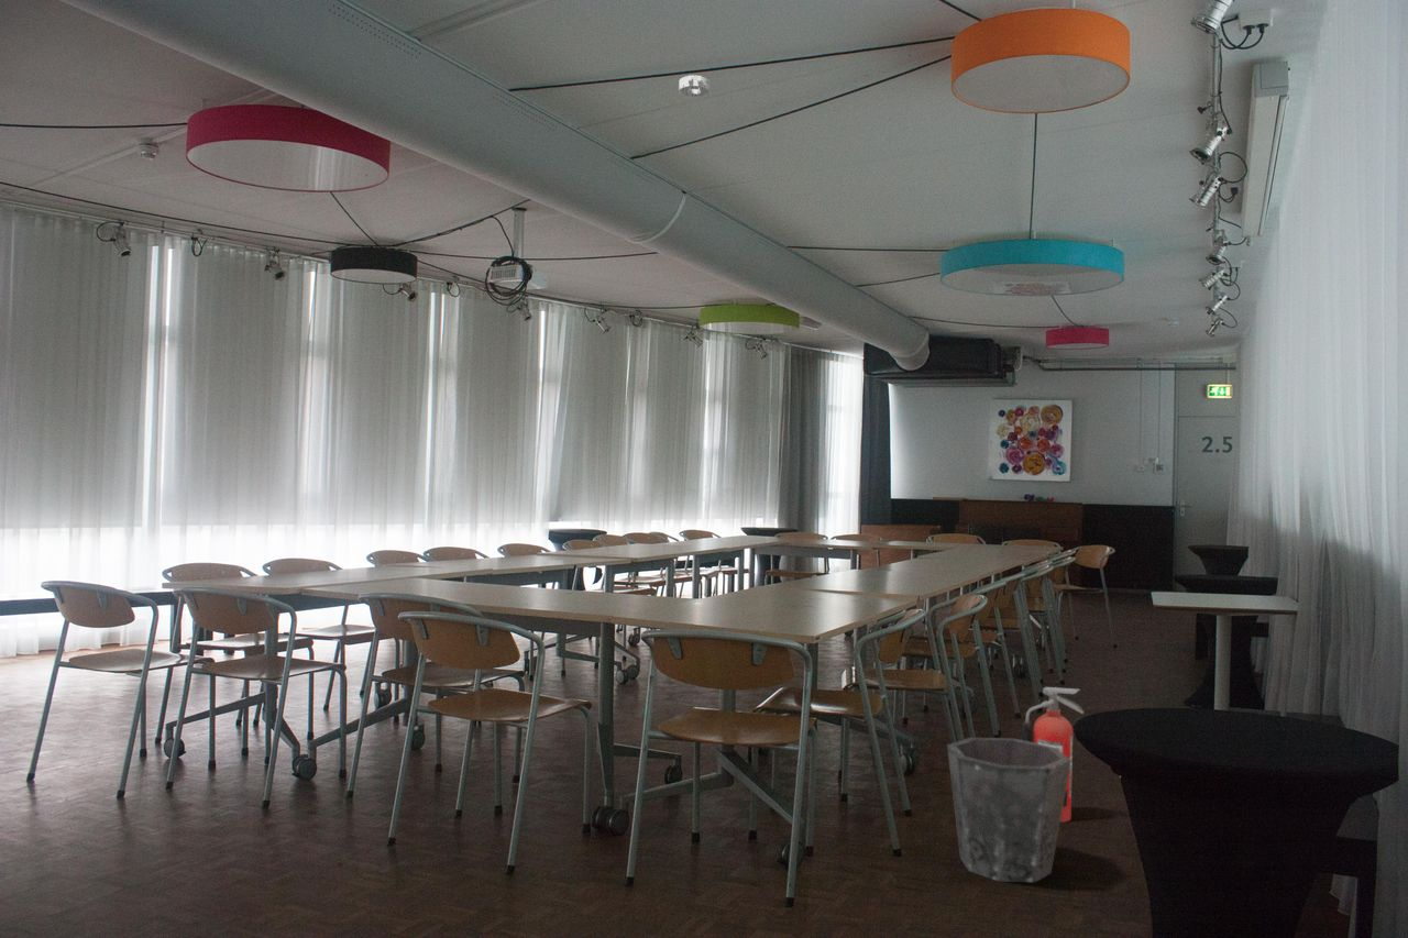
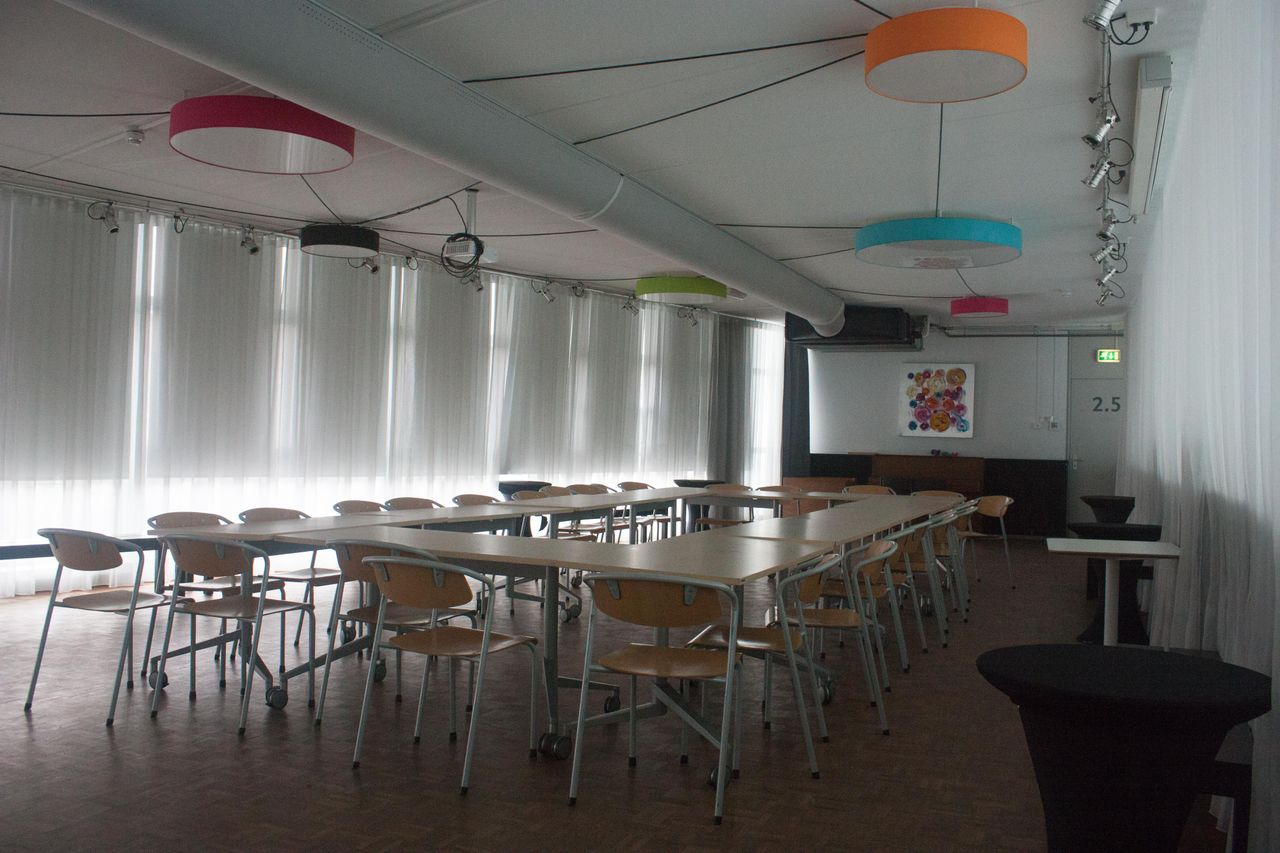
- smoke detector [678,75,711,98]
- waste bin [946,737,1071,883]
- fire extinguisher [1020,686,1085,824]
